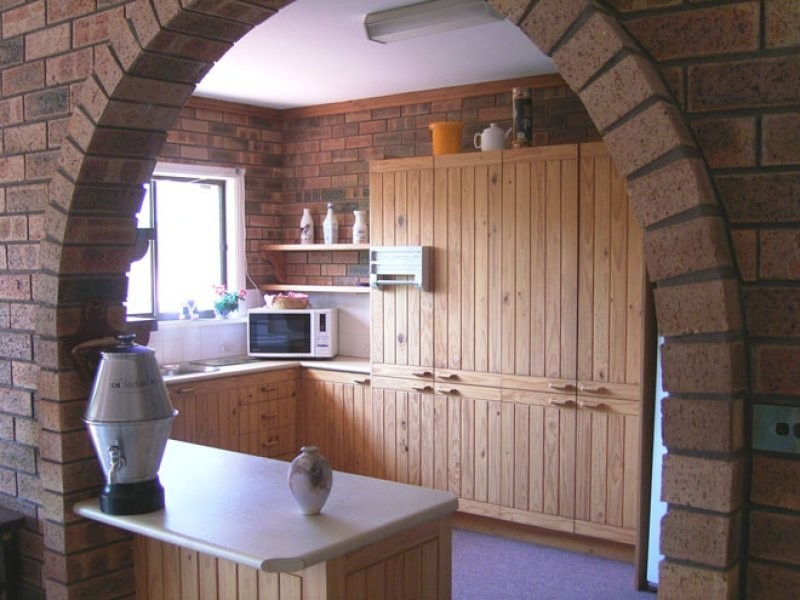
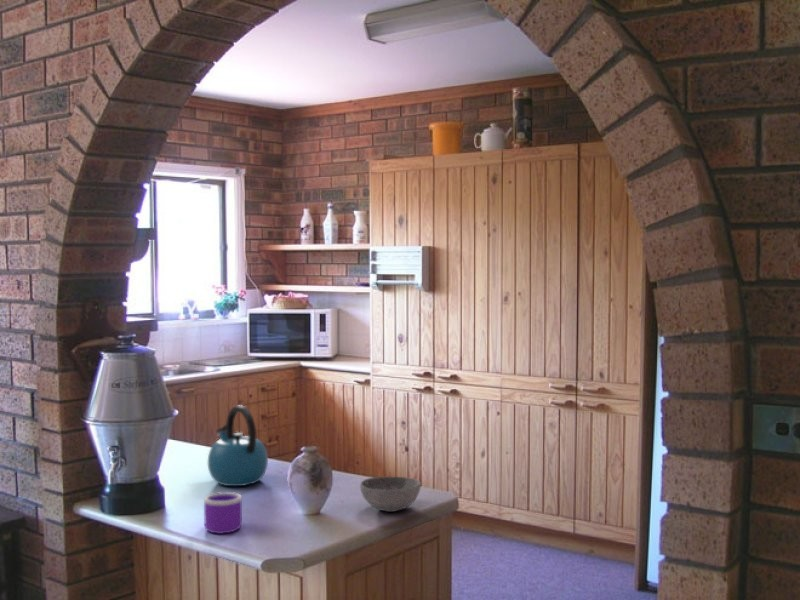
+ mug [203,491,243,535]
+ kettle [207,404,269,487]
+ bowl [359,475,422,513]
